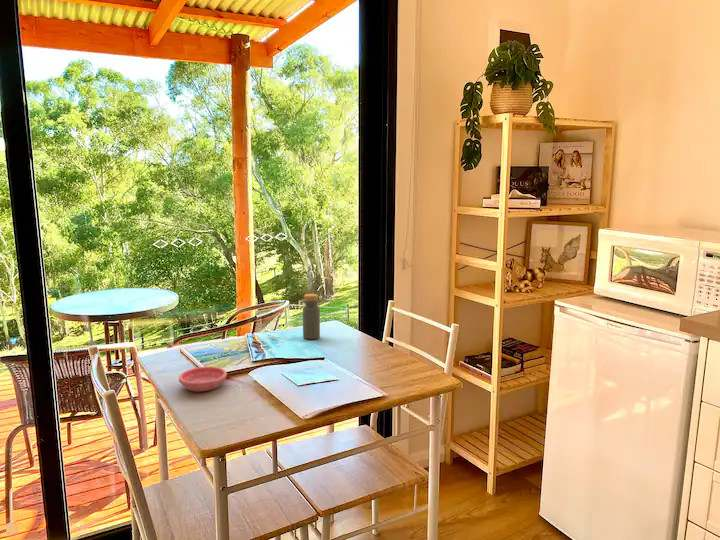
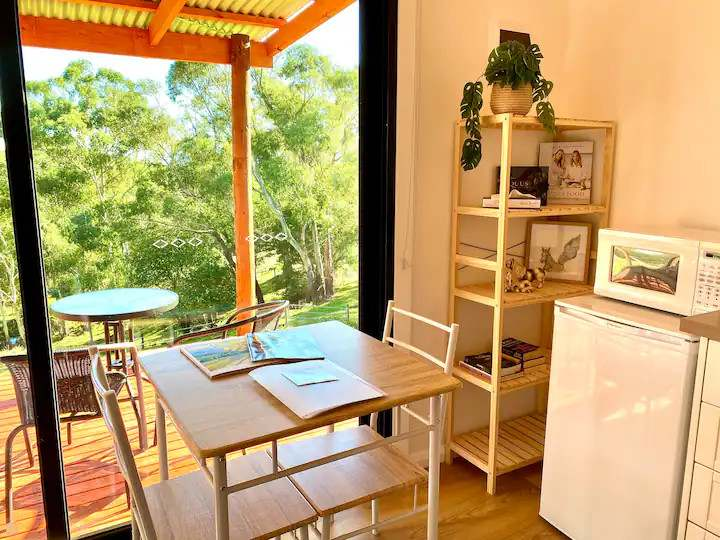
- saucer [178,366,228,392]
- bottle [302,293,321,340]
